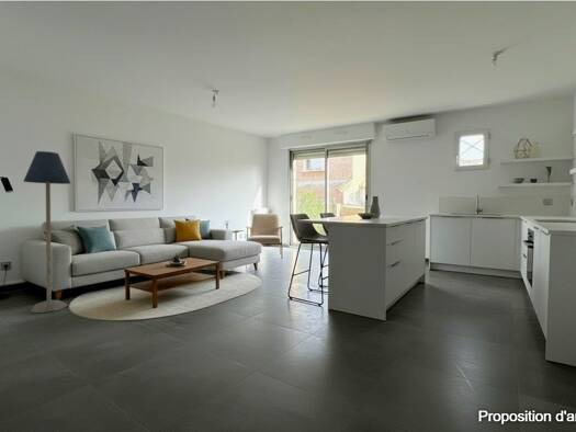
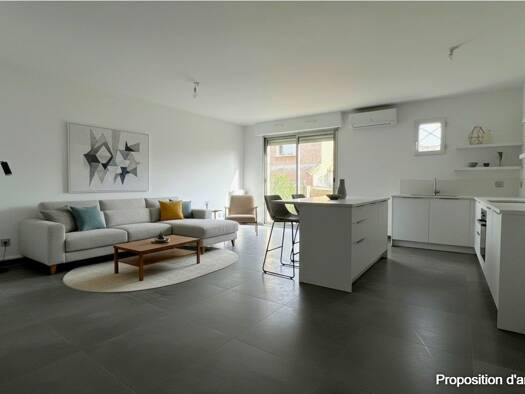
- floor lamp [23,150,71,314]
